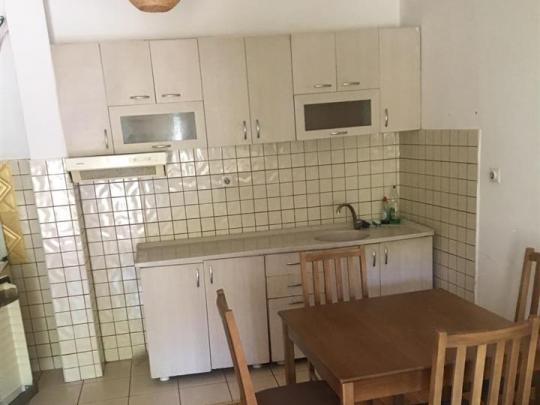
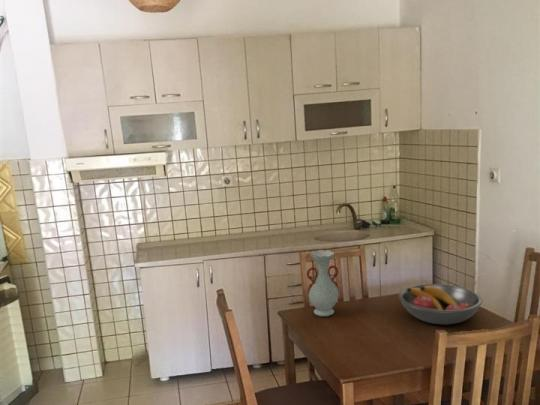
+ vase [306,249,340,318]
+ fruit bowl [398,283,483,326]
